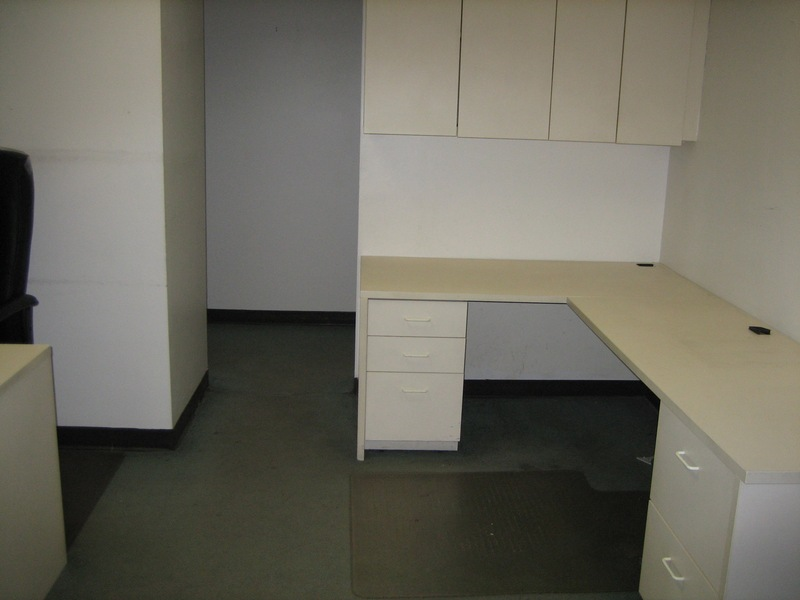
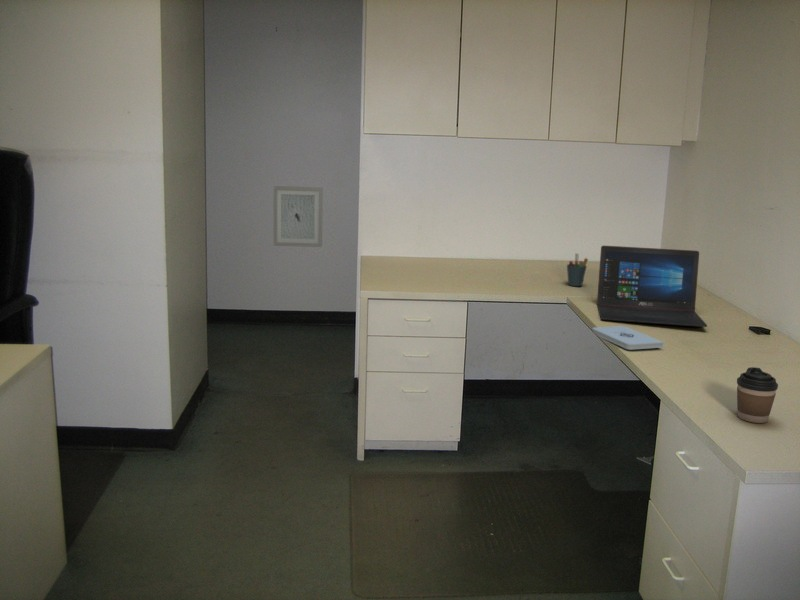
+ laptop [596,245,708,328]
+ coffee cup [736,366,779,424]
+ pen holder [566,252,589,287]
+ wall art [273,185,324,248]
+ notepad [591,325,665,351]
